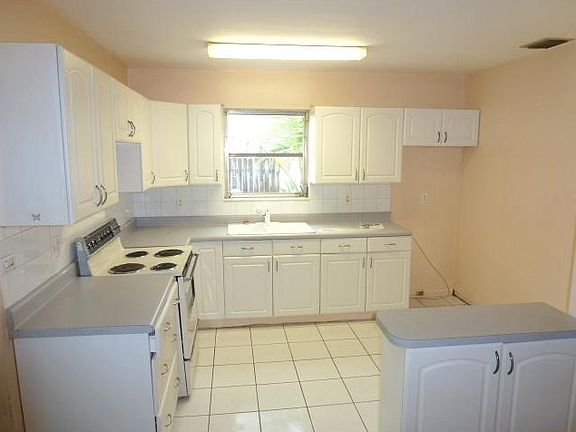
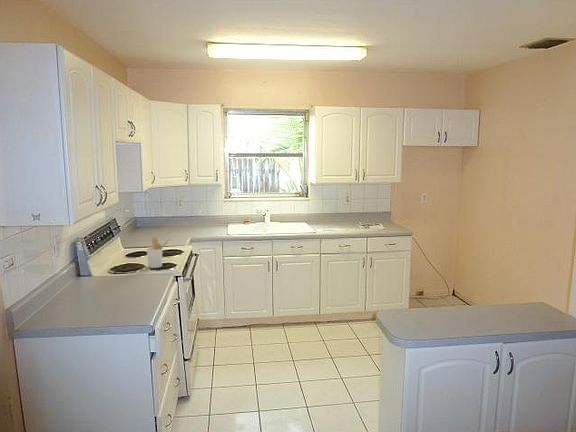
+ utensil holder [146,237,171,269]
